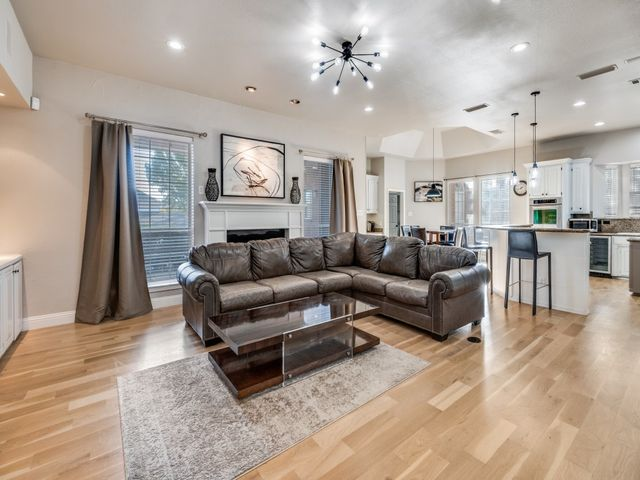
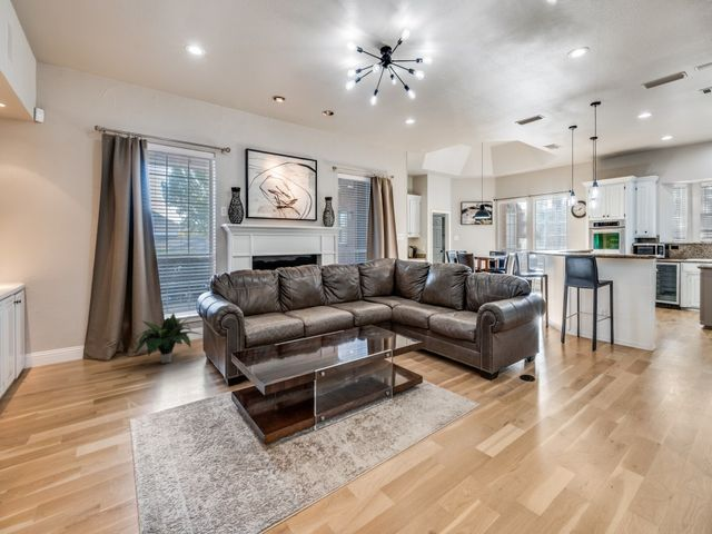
+ potted plant [134,313,202,364]
